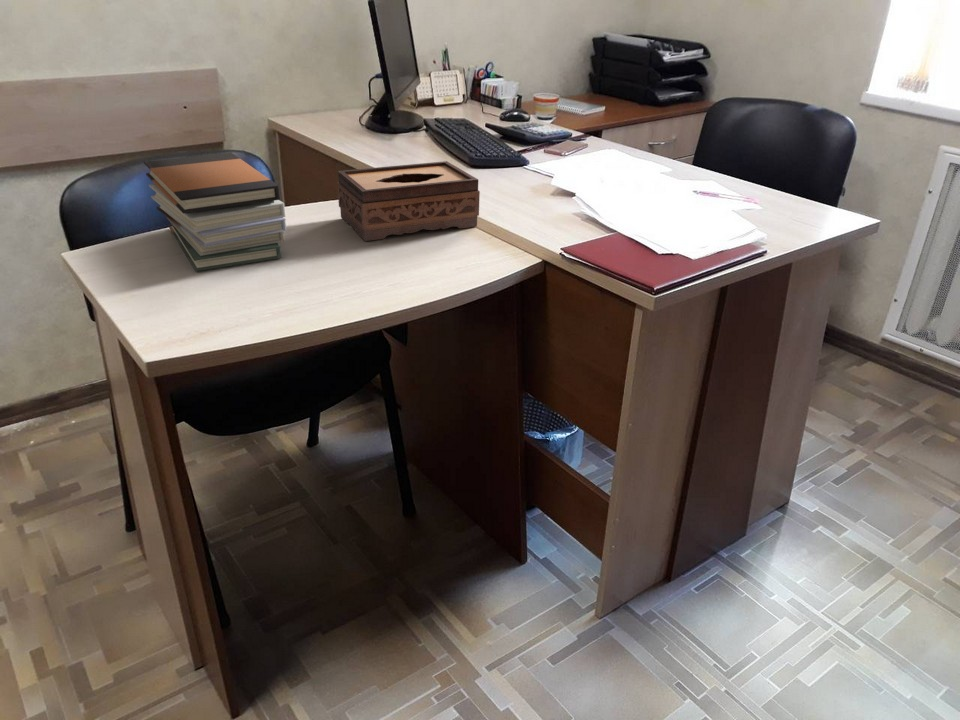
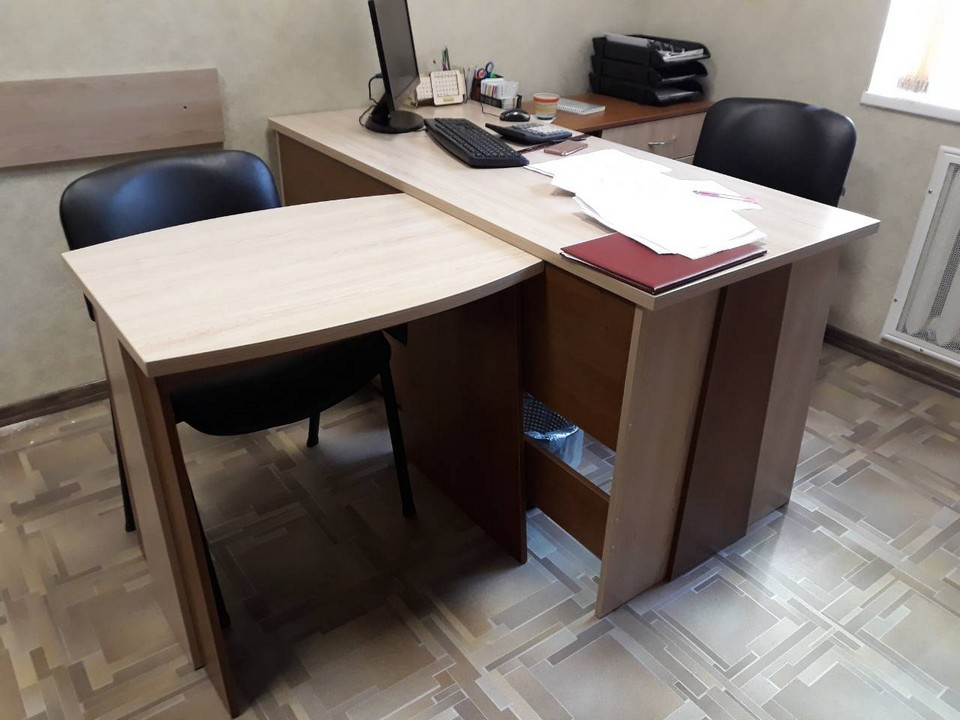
- book stack [143,152,287,272]
- tissue box [336,160,481,242]
